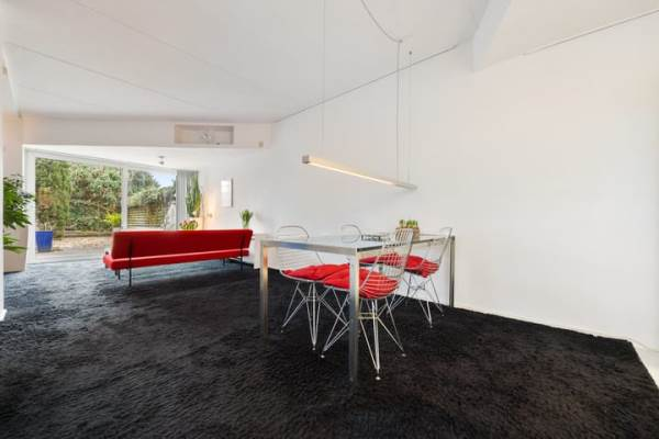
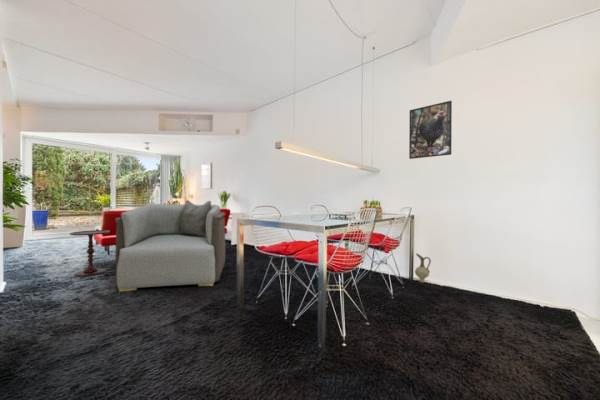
+ side table [69,229,111,278]
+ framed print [408,100,453,160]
+ armchair [114,199,227,293]
+ ceramic jug [414,252,432,284]
